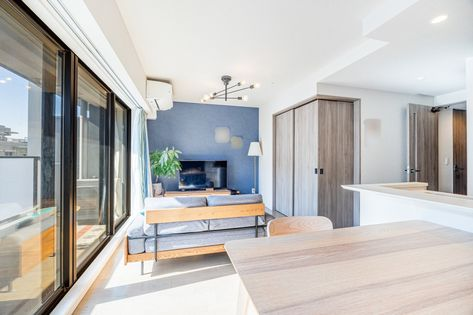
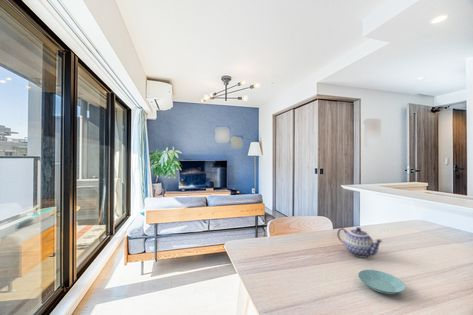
+ teapot [336,226,384,259]
+ saucer [357,269,406,295]
